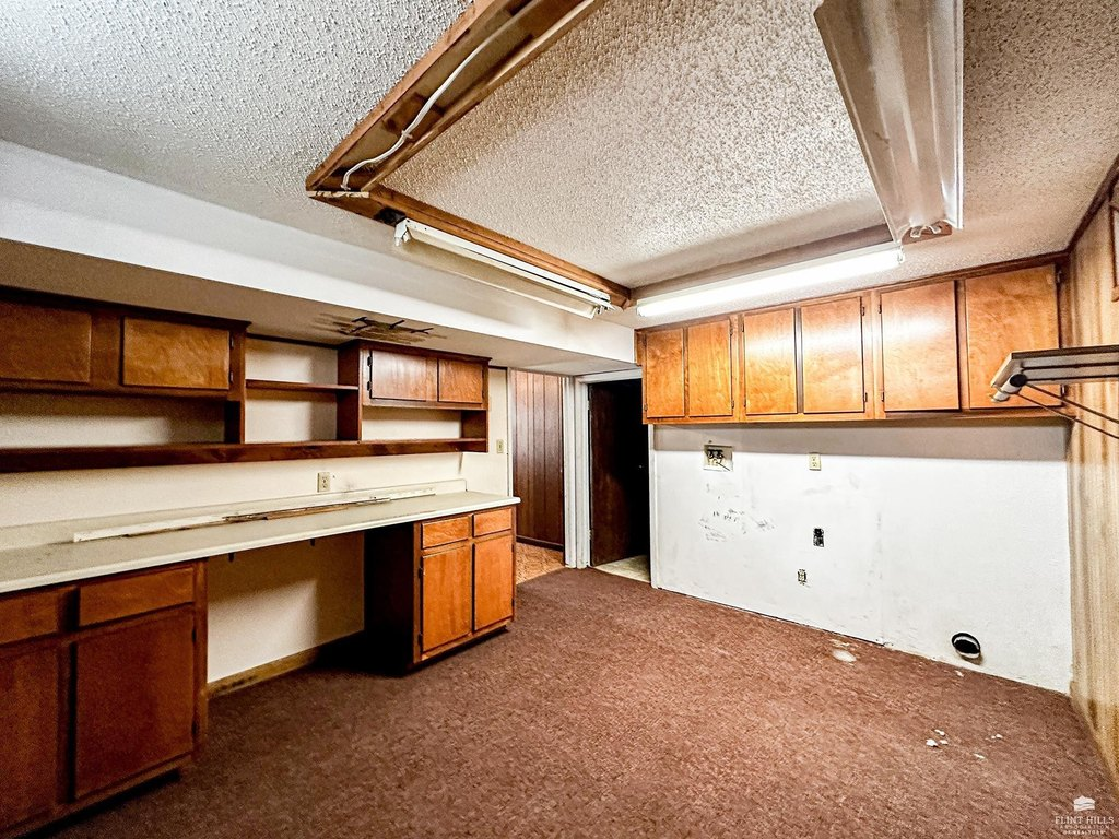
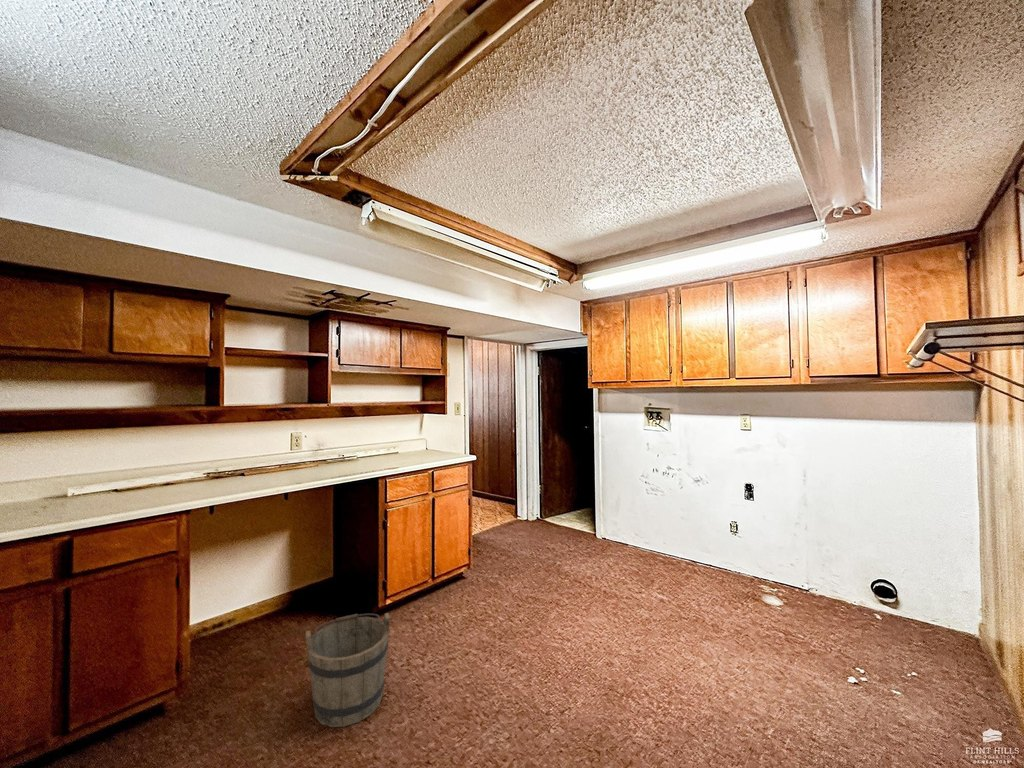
+ bucket [303,612,392,728]
